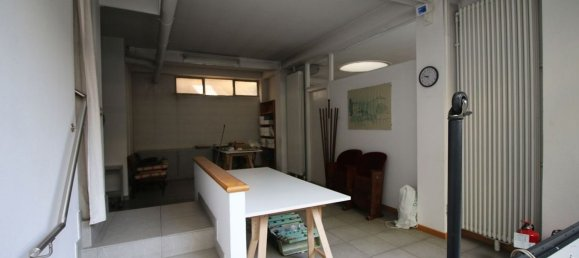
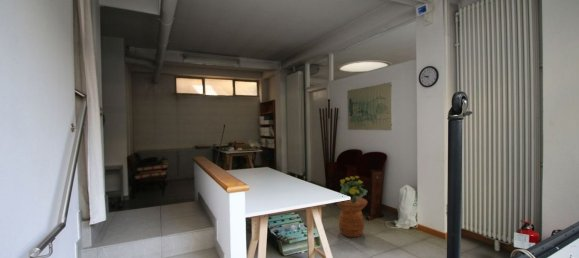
+ side table [335,197,368,238]
+ flowering plant [339,175,368,203]
